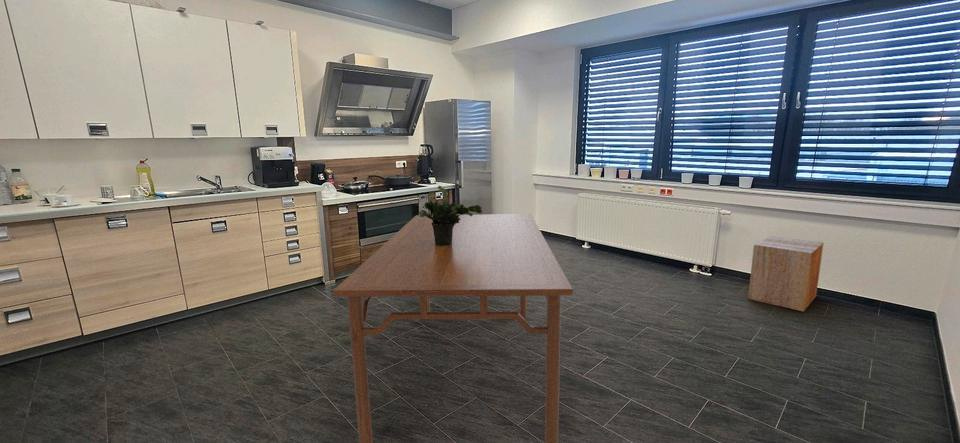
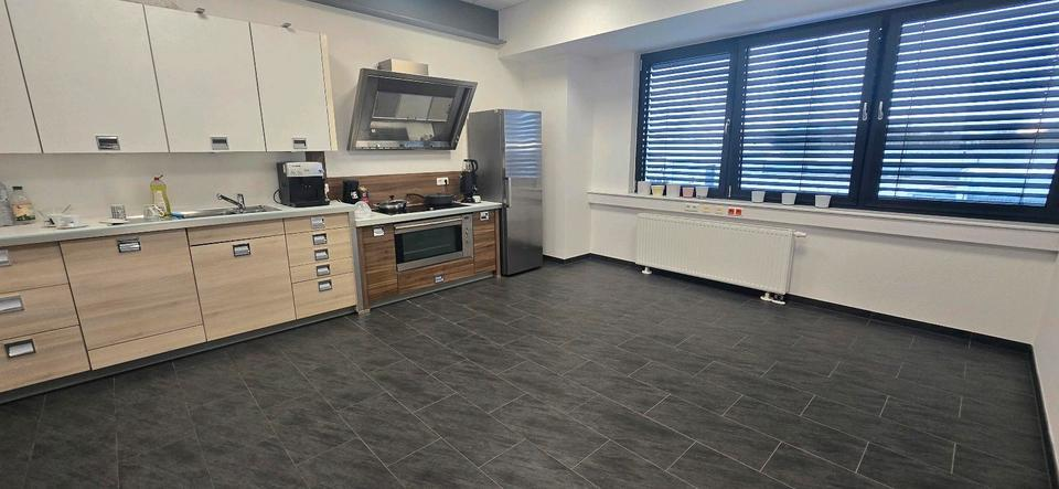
- dining table [332,213,574,443]
- potted plant [418,185,483,246]
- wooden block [747,235,824,313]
